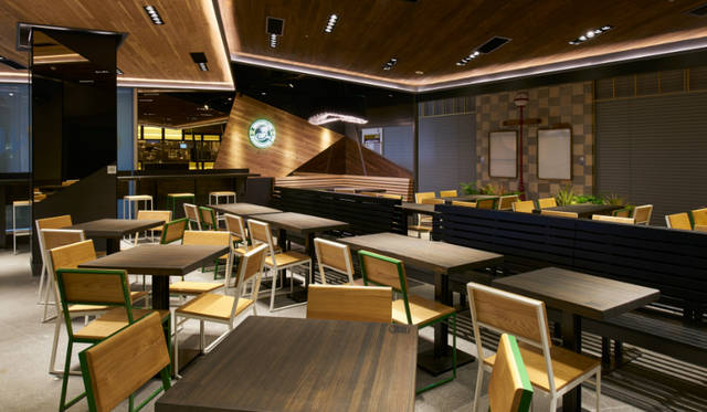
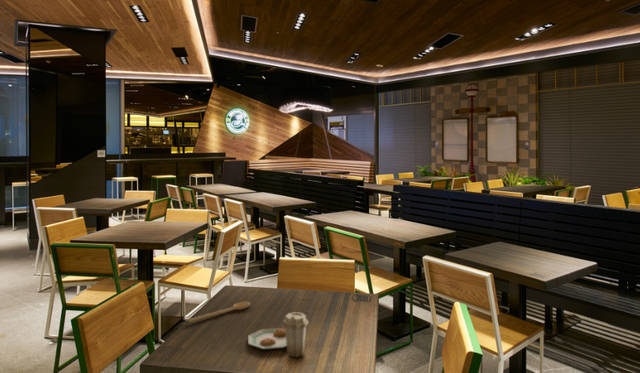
+ spoon [187,301,251,323]
+ plate [247,311,310,358]
